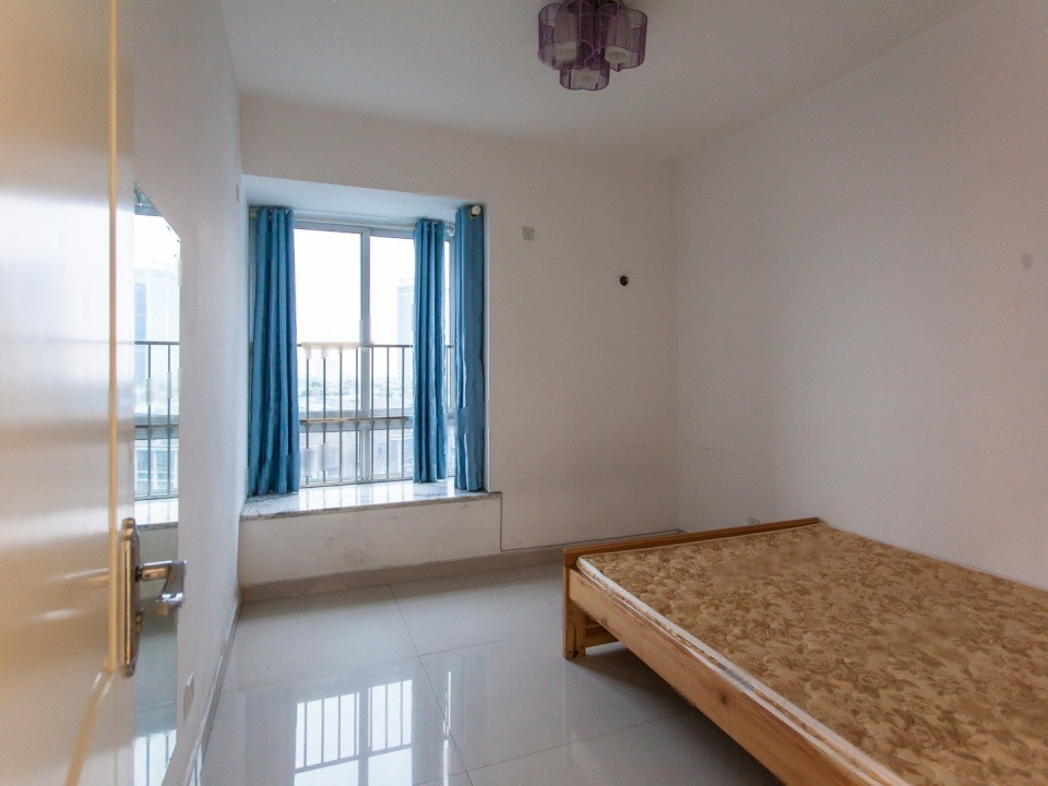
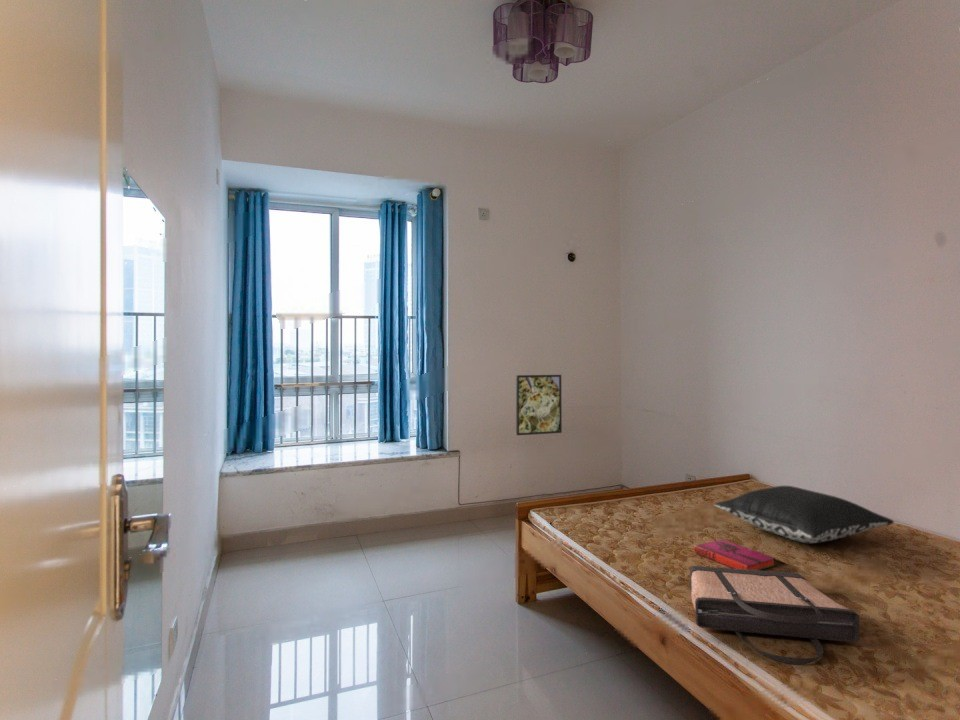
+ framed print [515,374,563,436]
+ pillow [713,485,895,544]
+ shopping bag [689,565,861,665]
+ hardback book [693,538,776,571]
